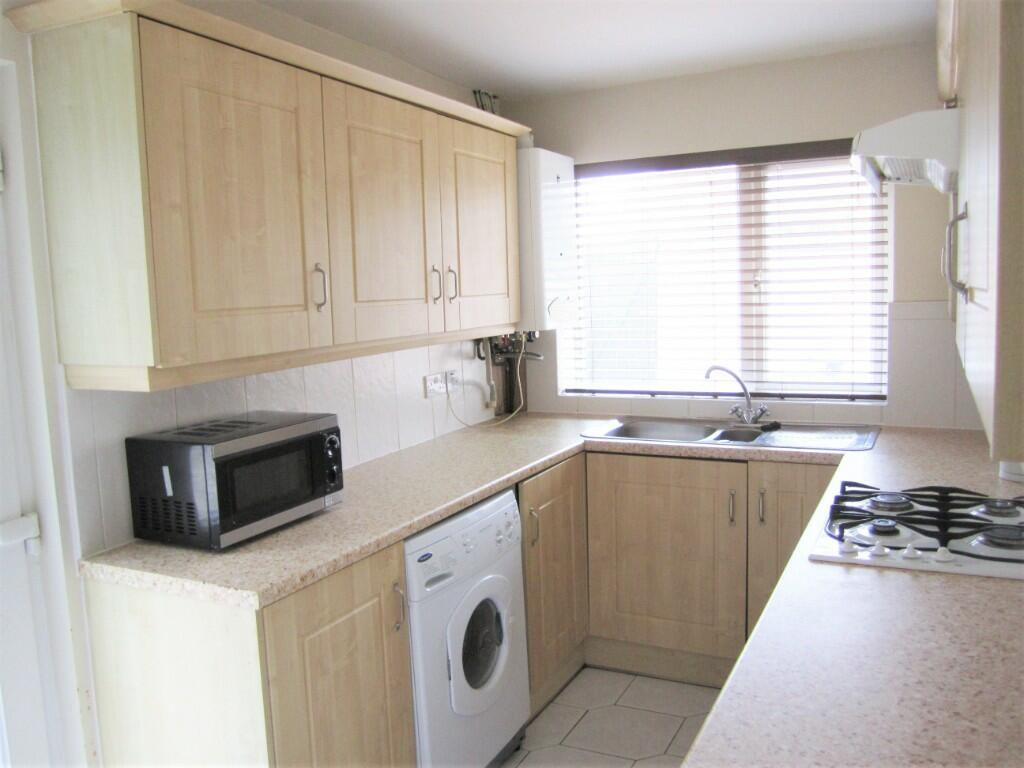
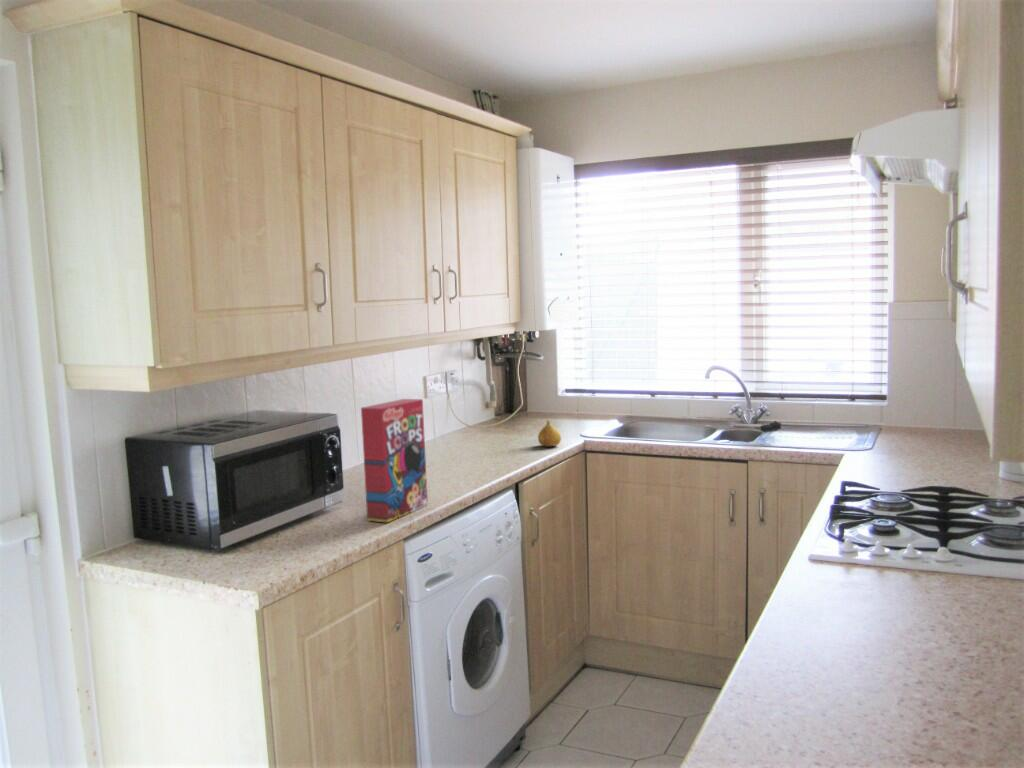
+ fruit [537,419,562,447]
+ cereal box [360,398,429,523]
